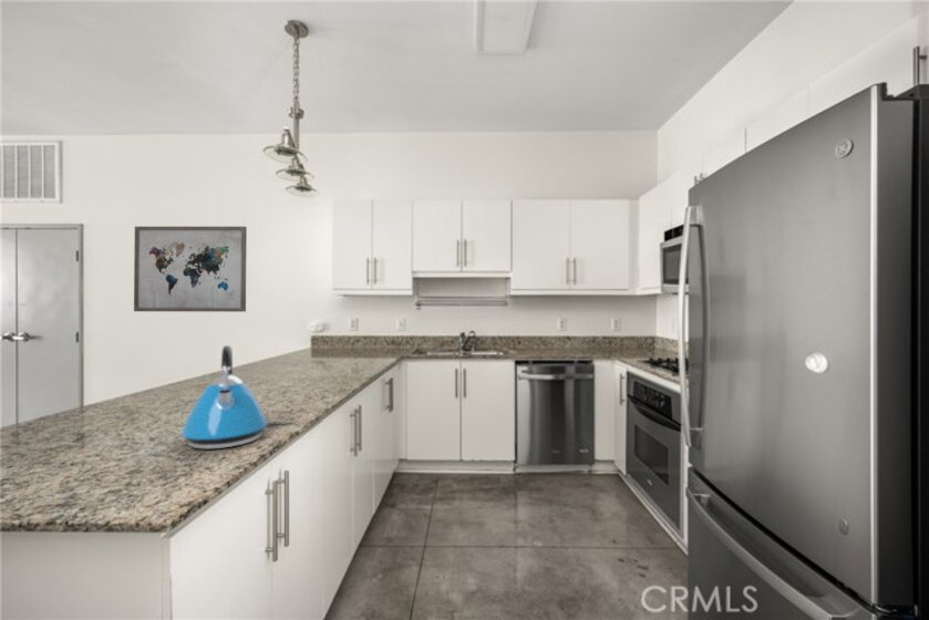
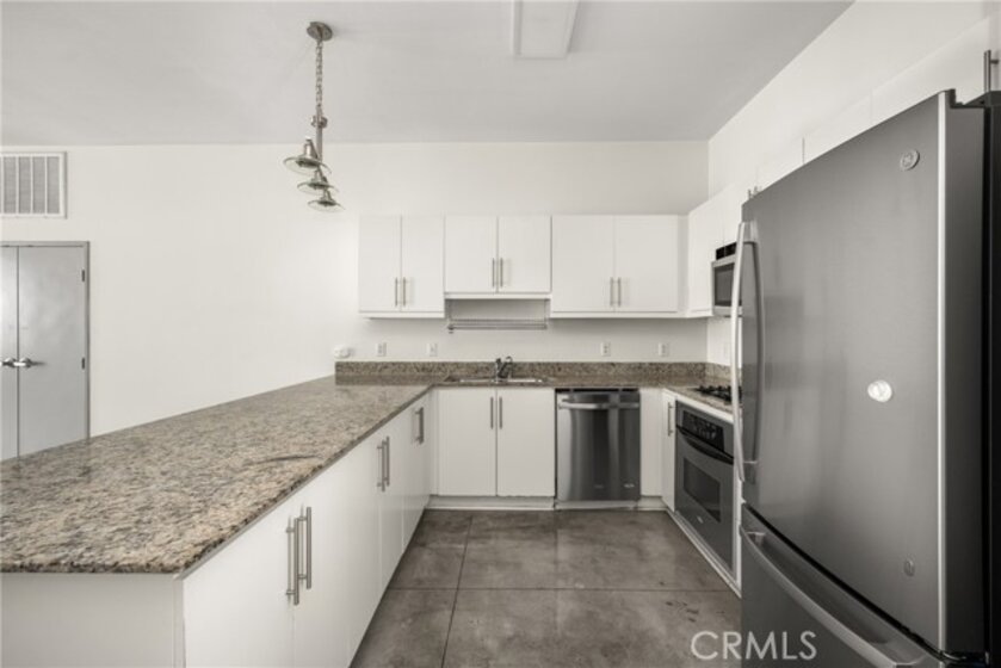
- kettle [180,344,268,450]
- wall art [133,226,248,313]
